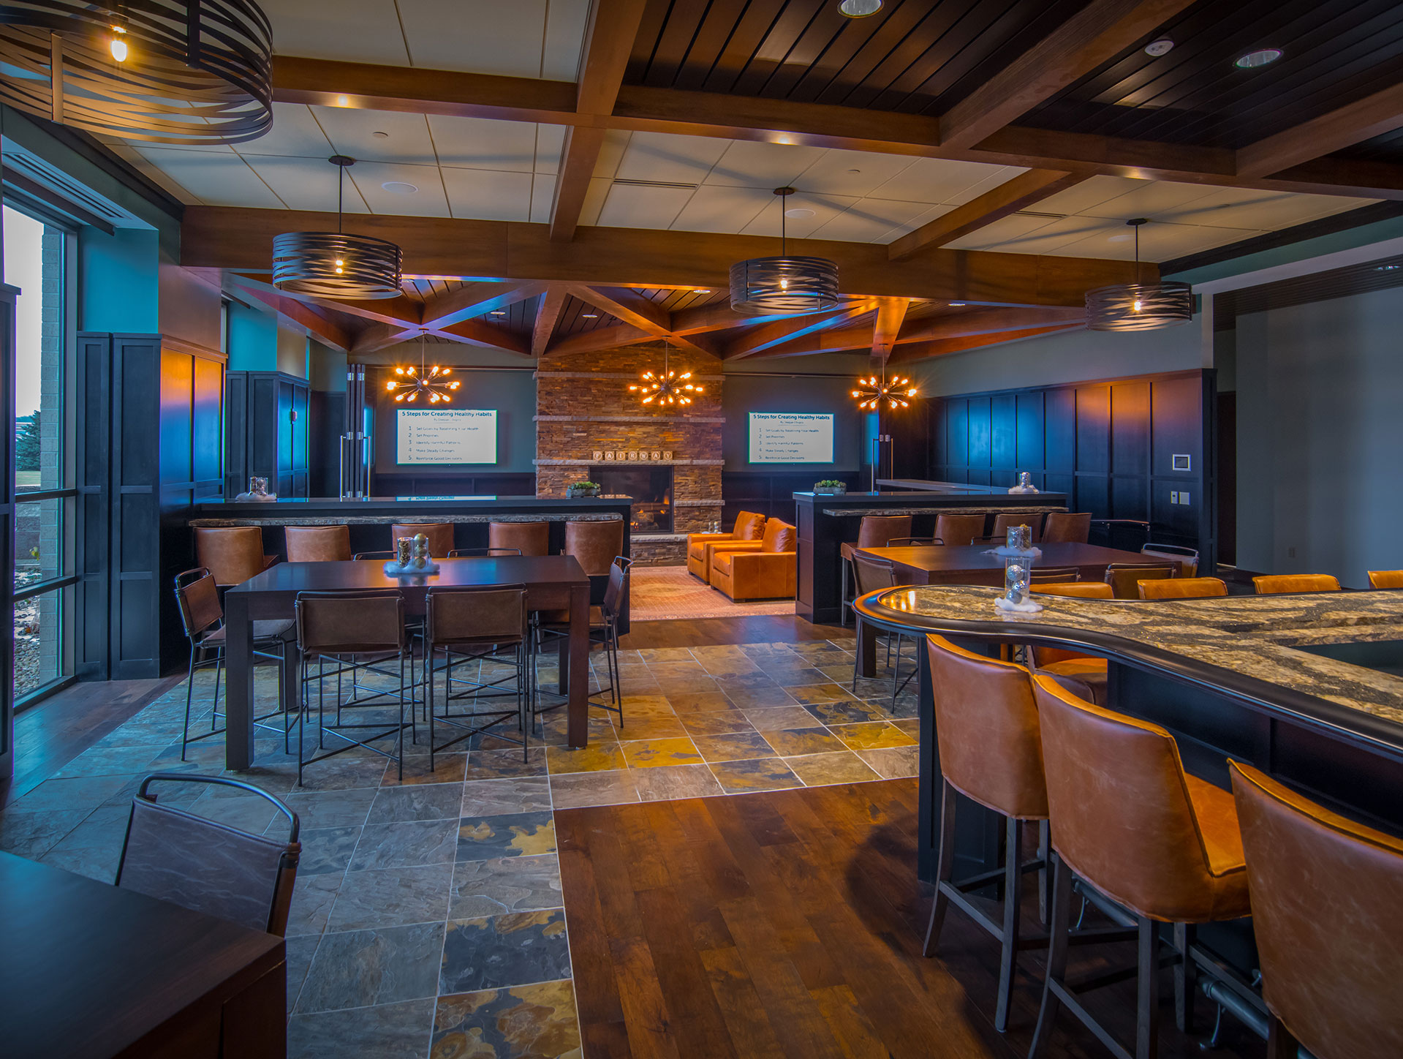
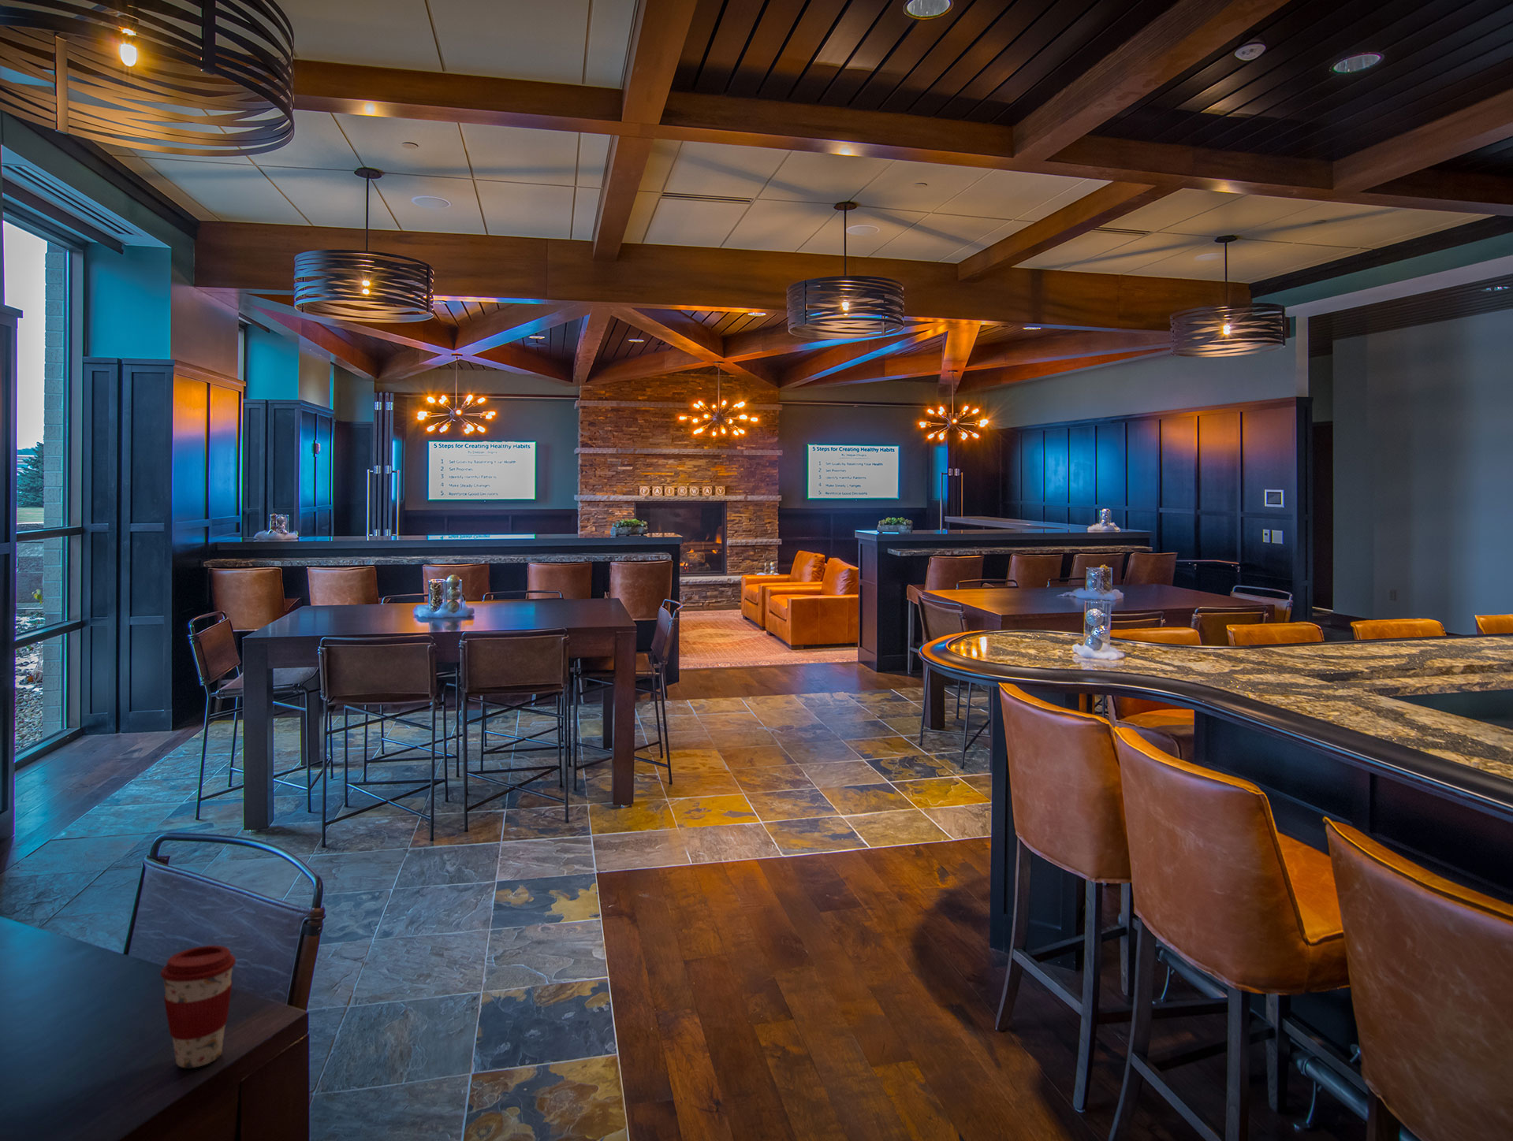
+ coffee cup [159,944,236,1069]
